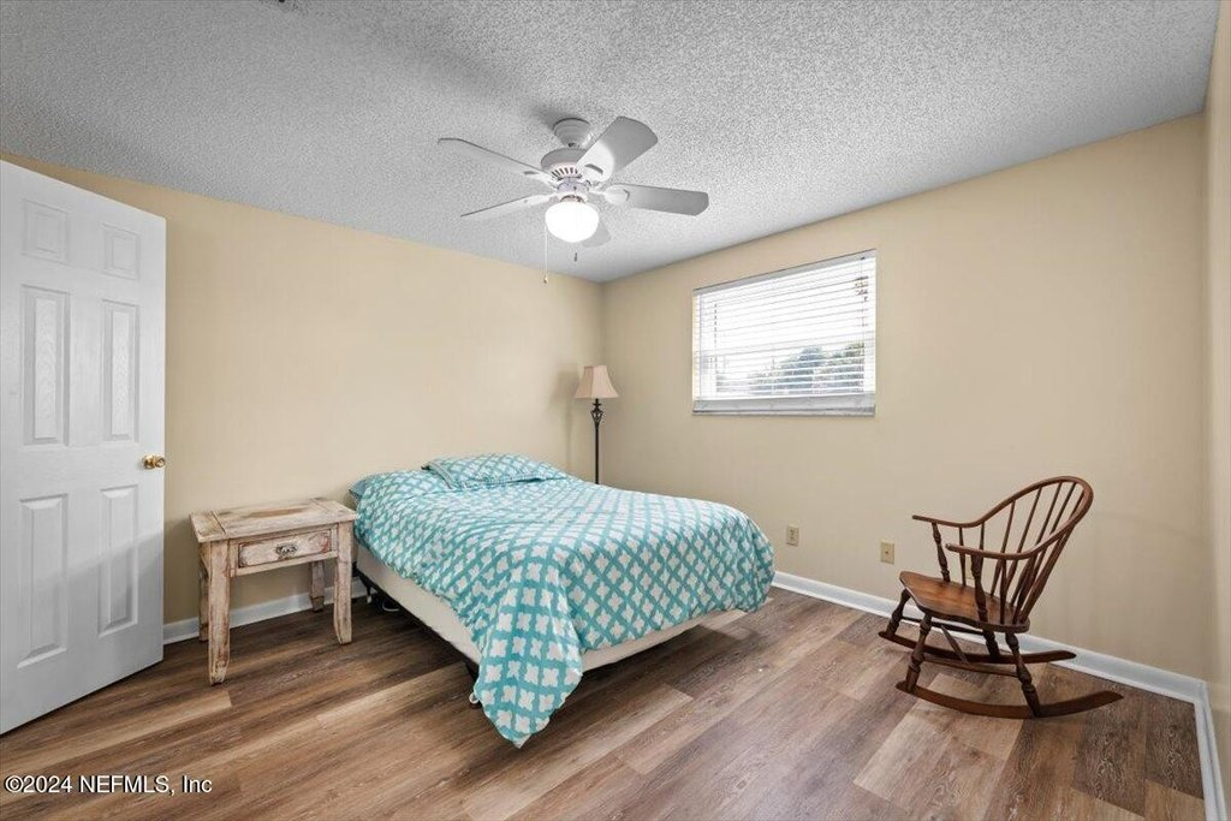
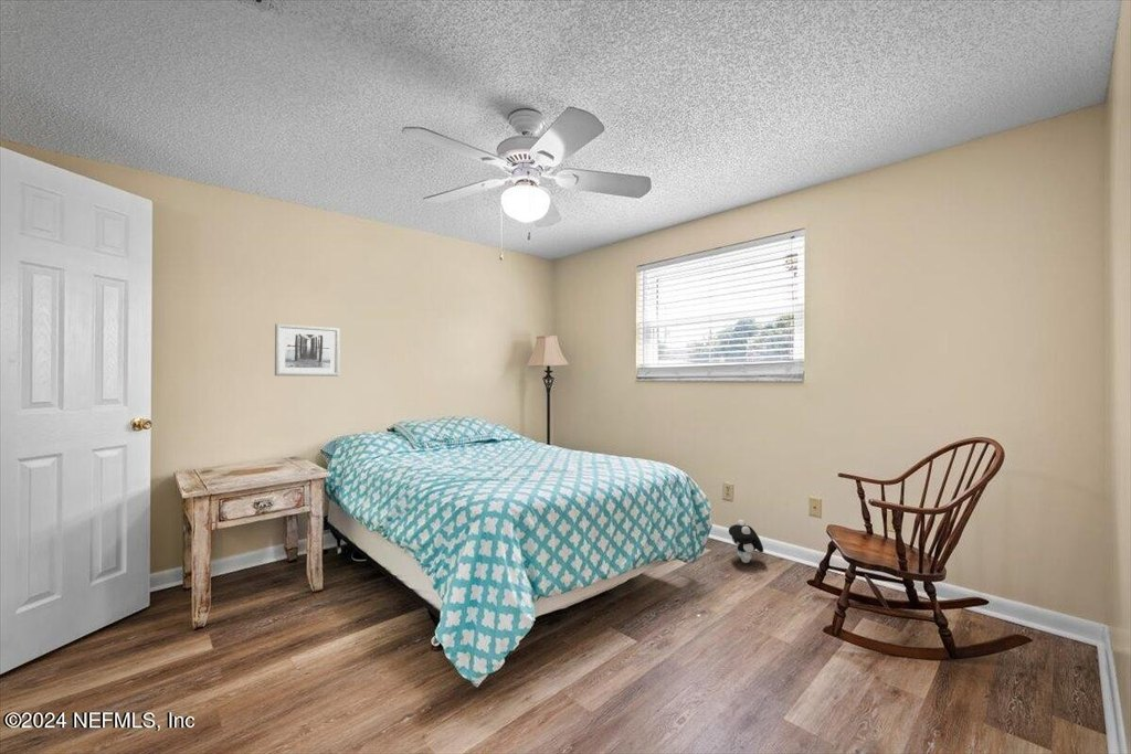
+ wall art [274,322,341,378]
+ plush toy [728,519,764,564]
